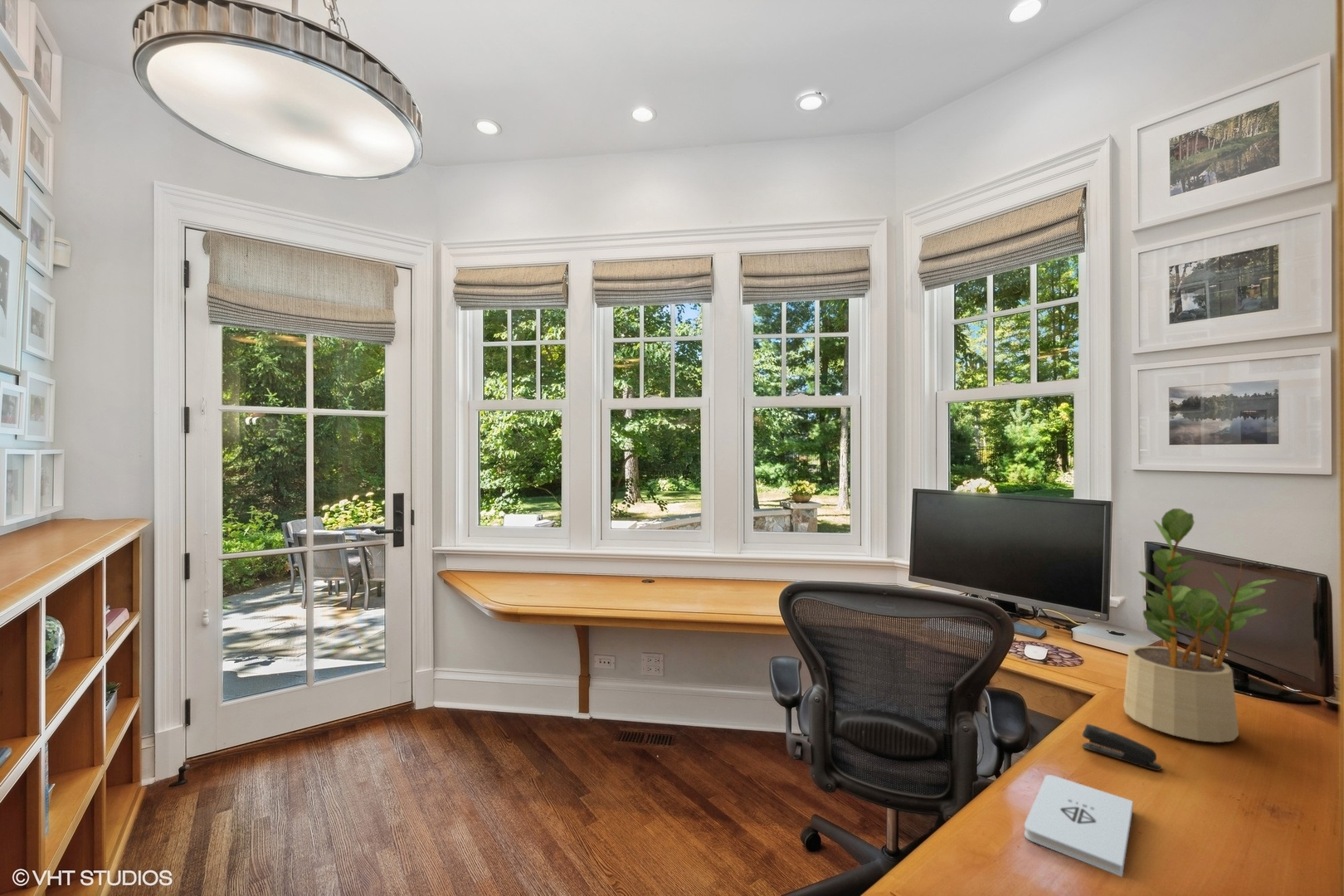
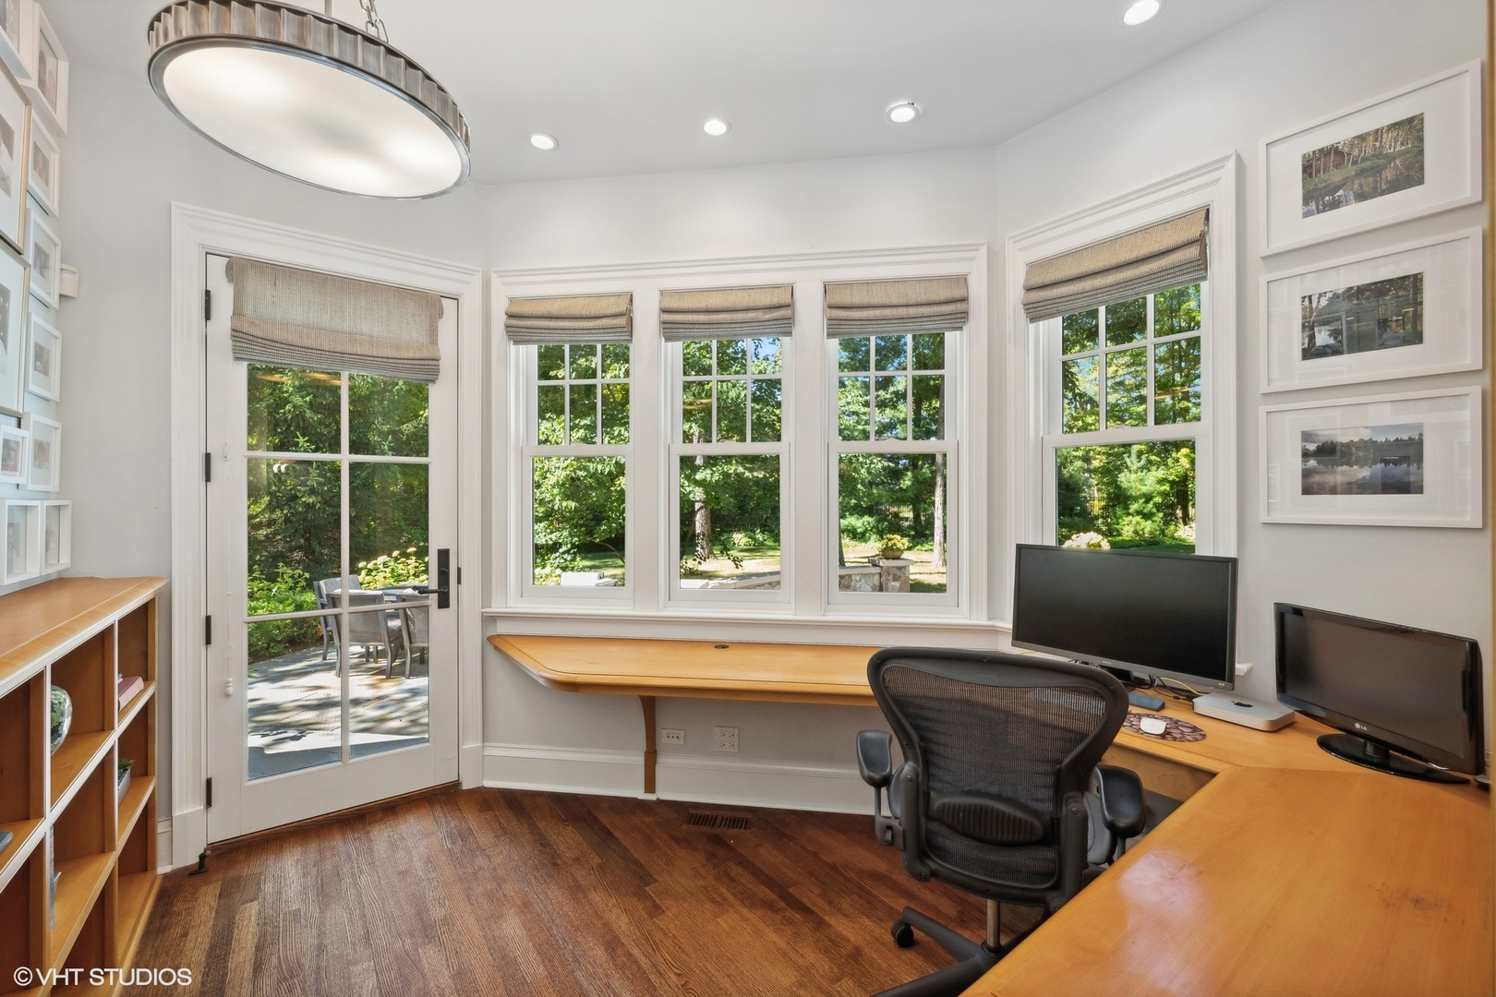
- notepad [1024,774,1133,878]
- potted plant [1122,508,1278,743]
- stapler [1081,723,1162,772]
